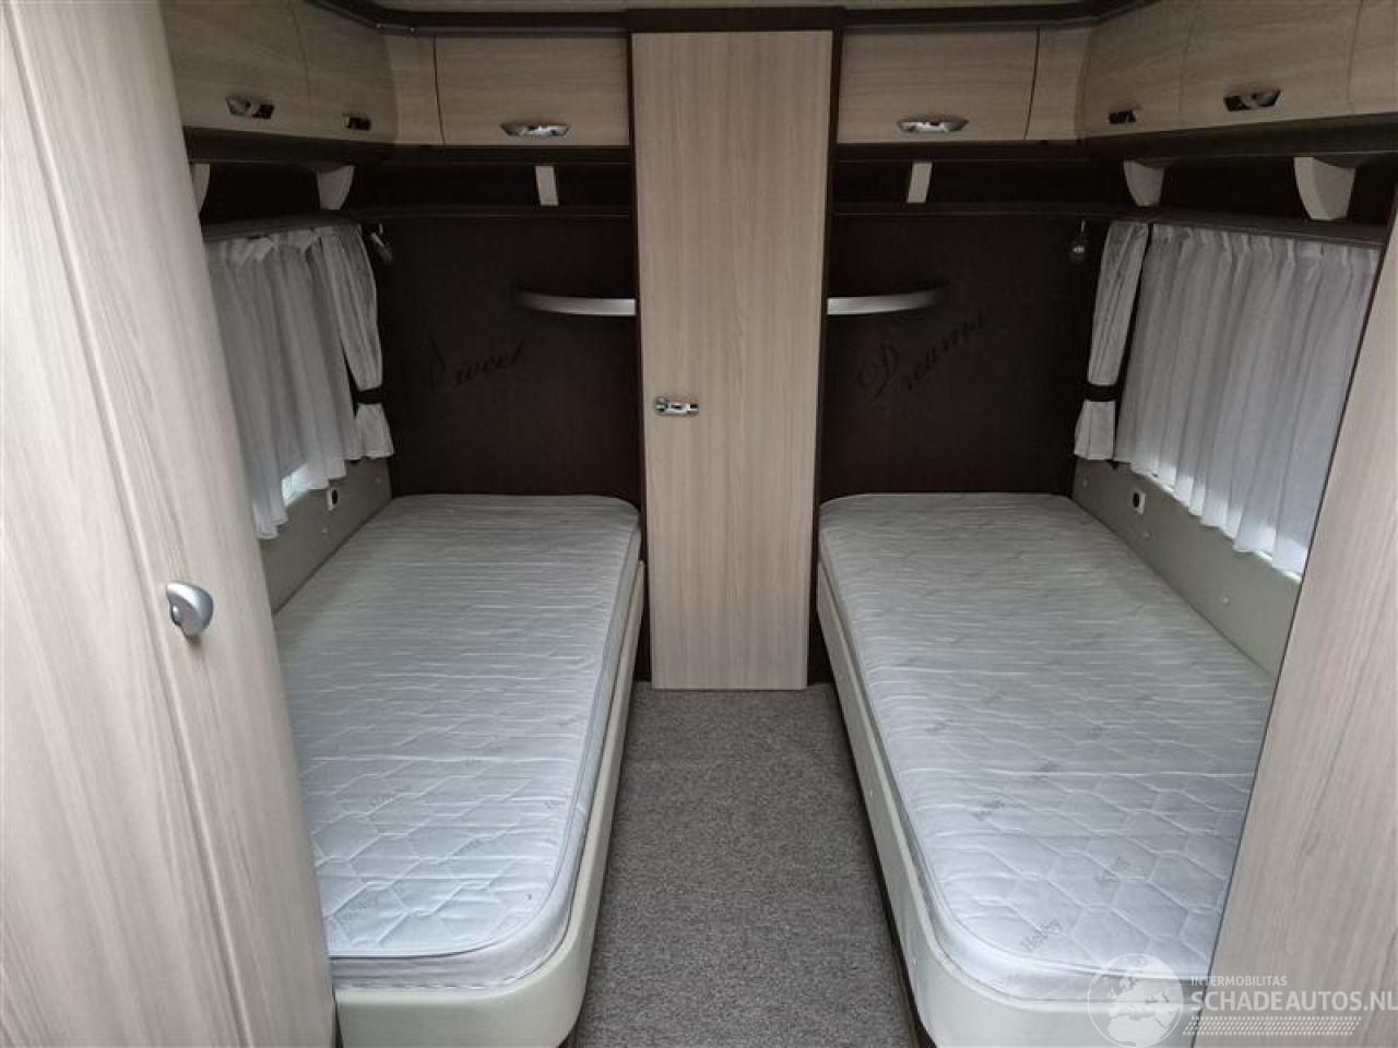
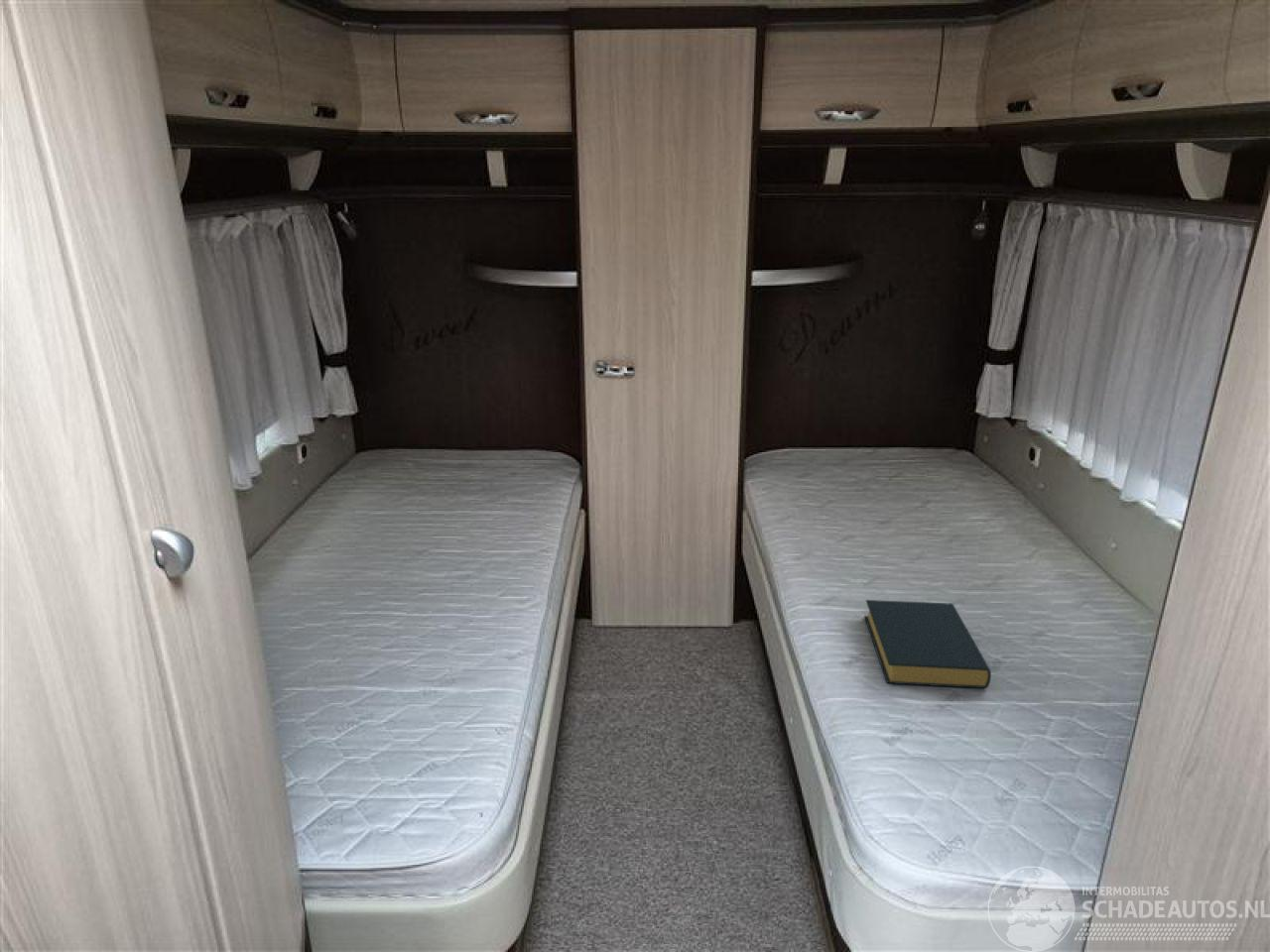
+ hardback book [863,599,992,689]
